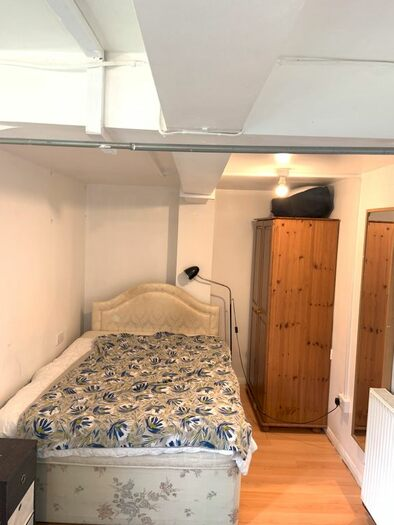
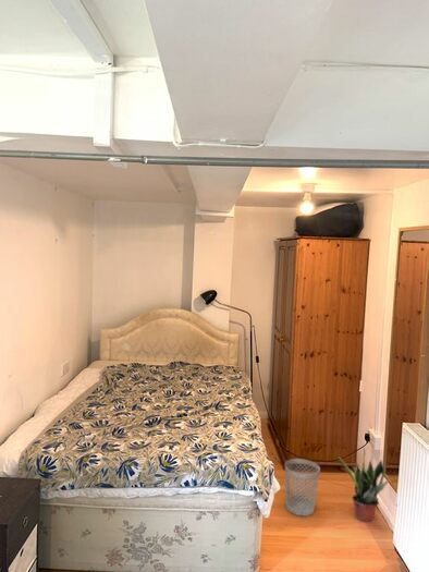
+ wastebasket [284,458,321,518]
+ potted plant [338,446,390,523]
